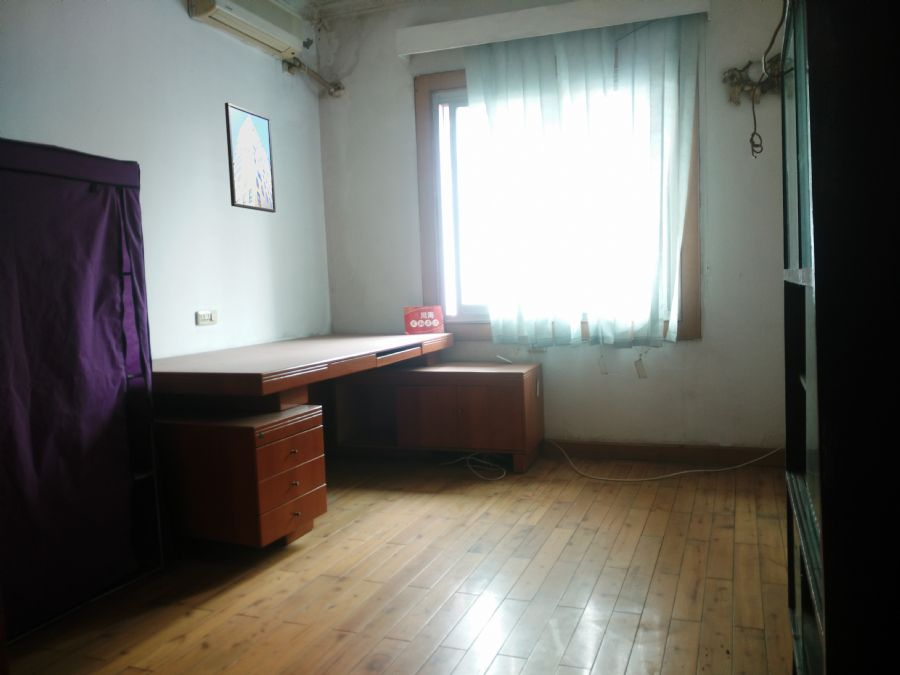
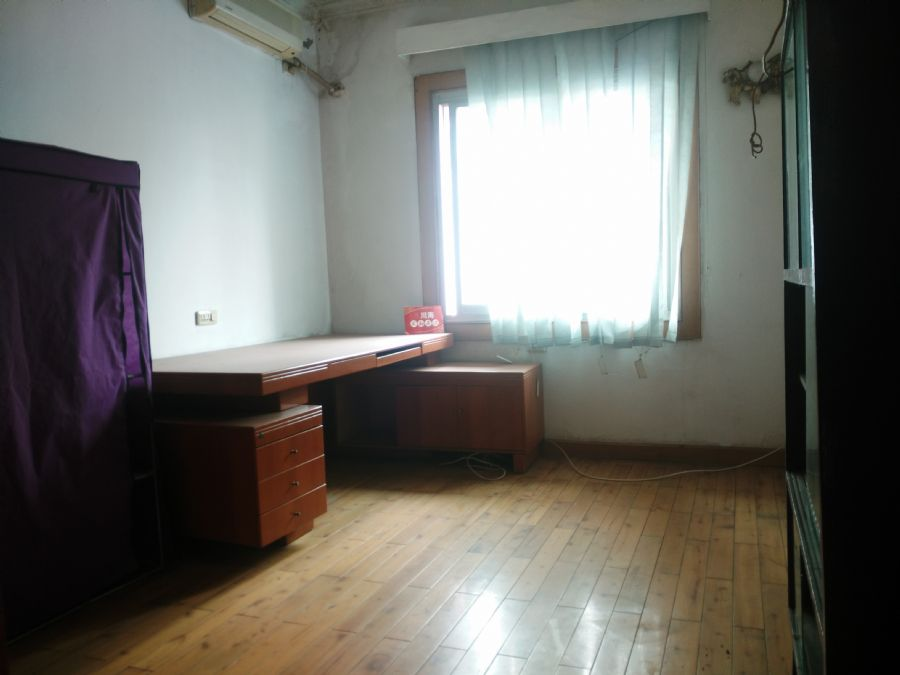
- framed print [224,102,277,214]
